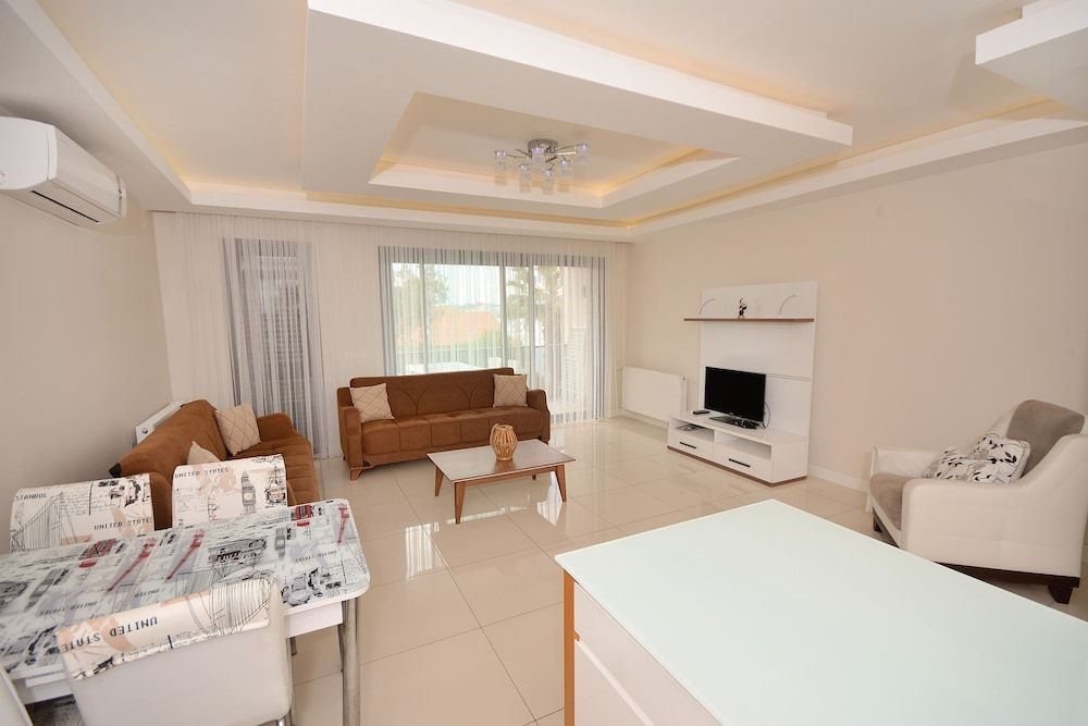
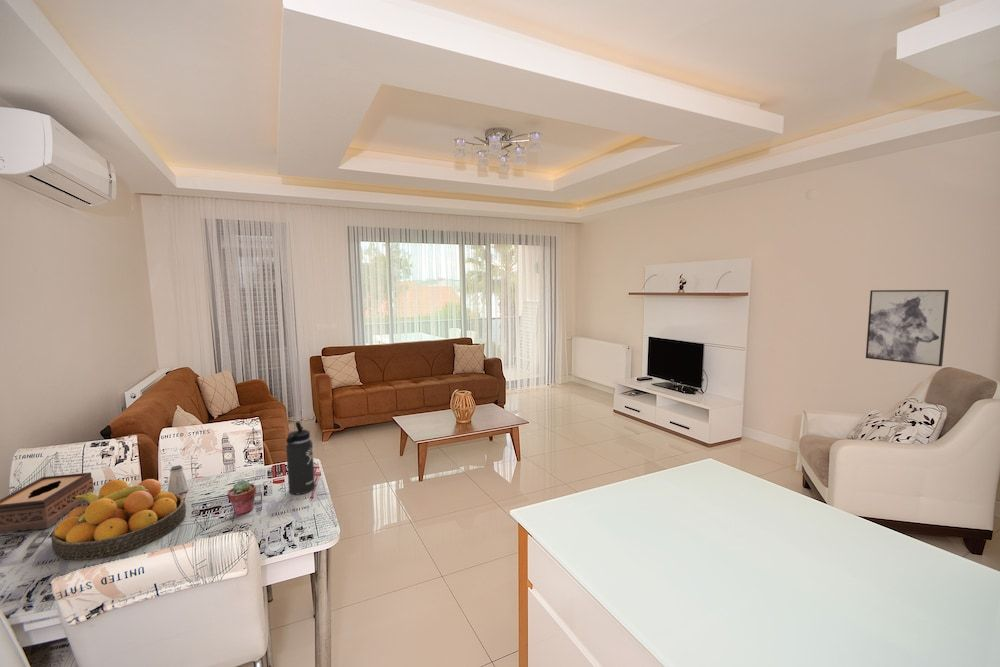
+ wall art [865,289,950,367]
+ potted succulent [226,479,257,516]
+ saltshaker [167,464,190,495]
+ tissue box [0,471,95,535]
+ thermos bottle [285,421,316,495]
+ fruit bowl [50,478,187,561]
